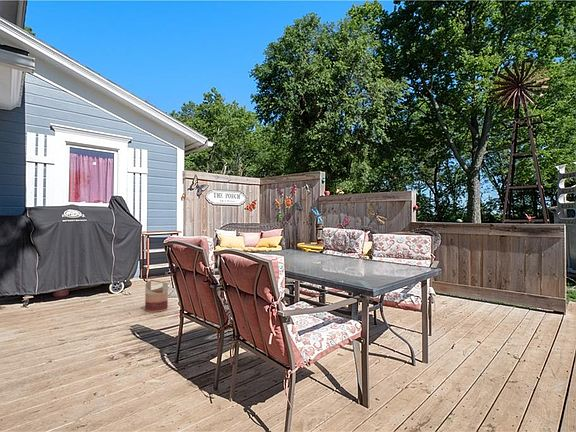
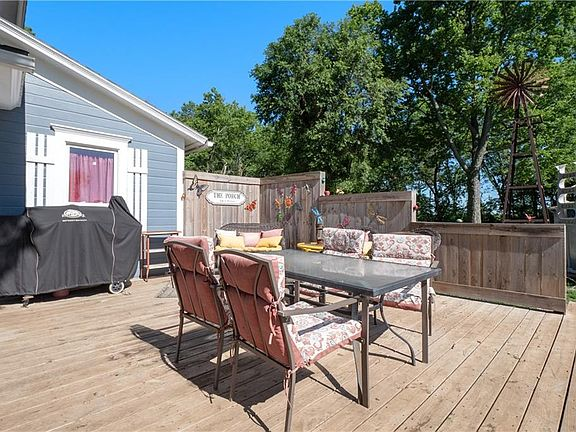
- basket [144,279,169,313]
